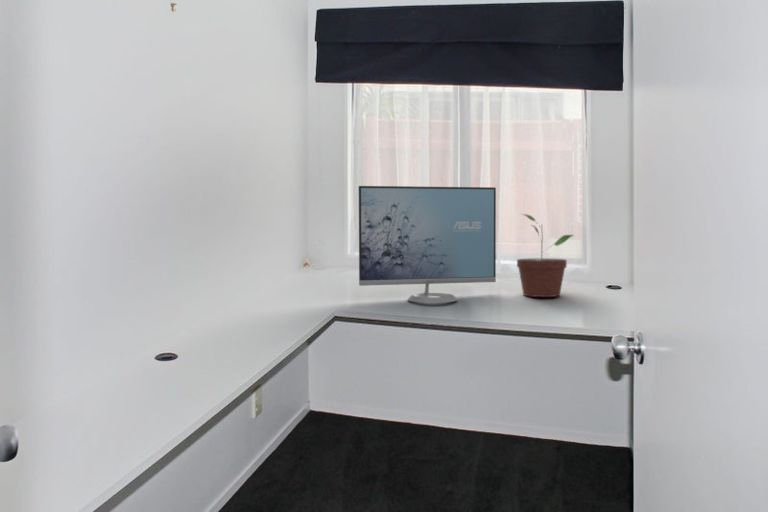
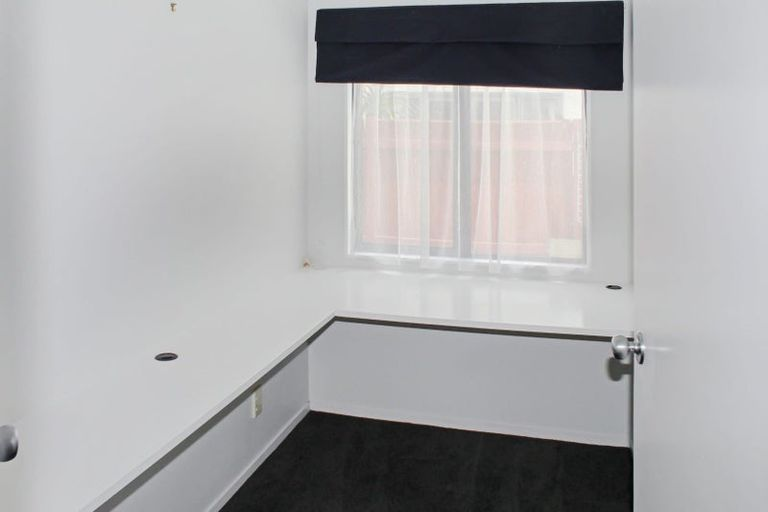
- monitor [357,185,497,304]
- potted plant [516,213,575,298]
